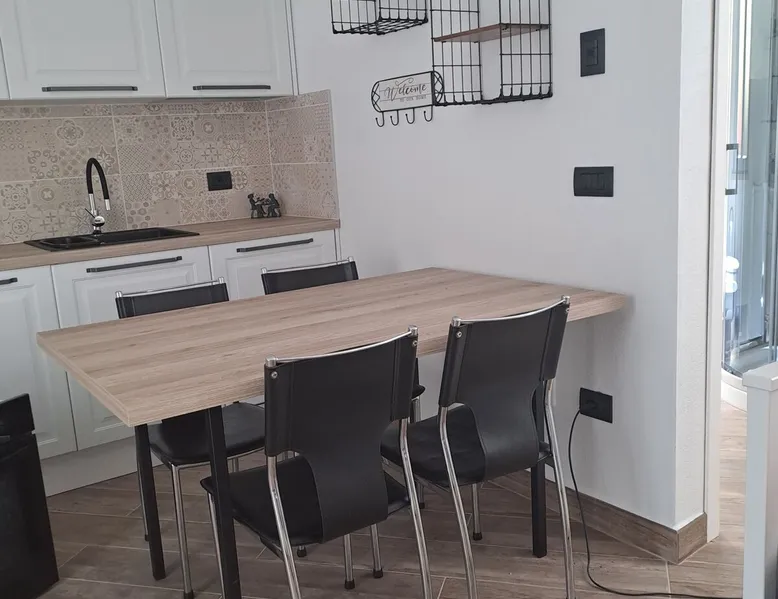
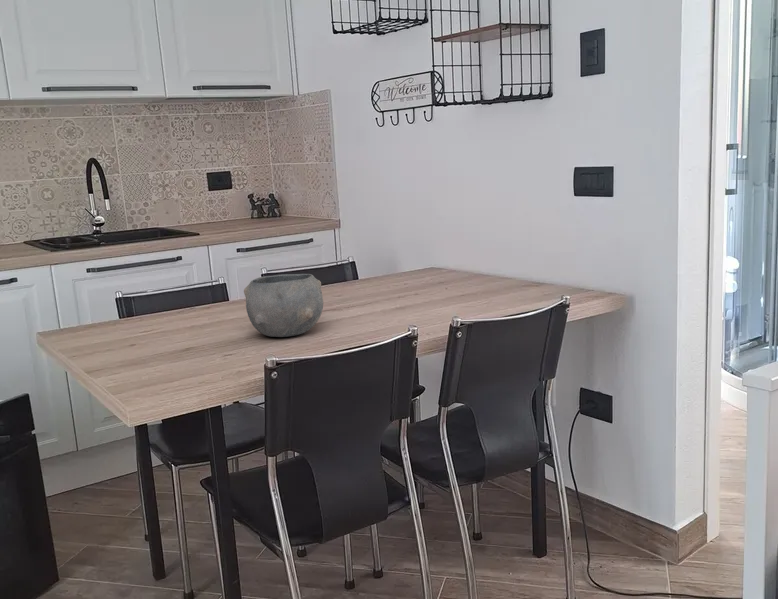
+ bowl [243,273,324,338]
